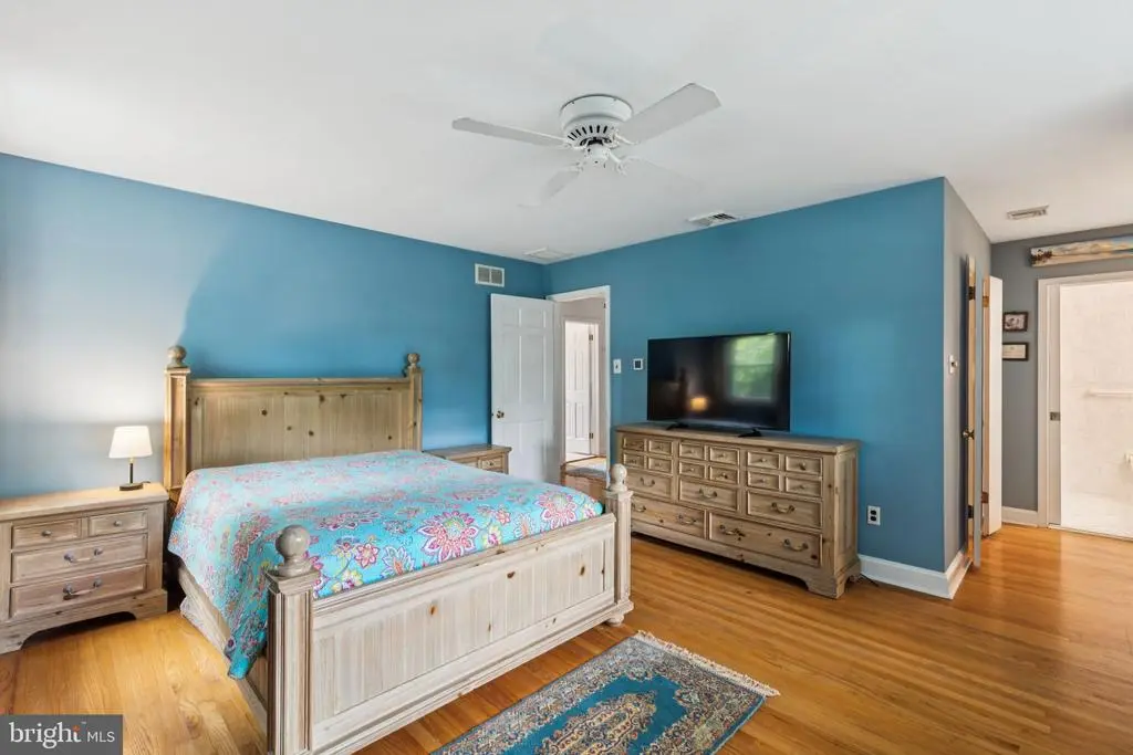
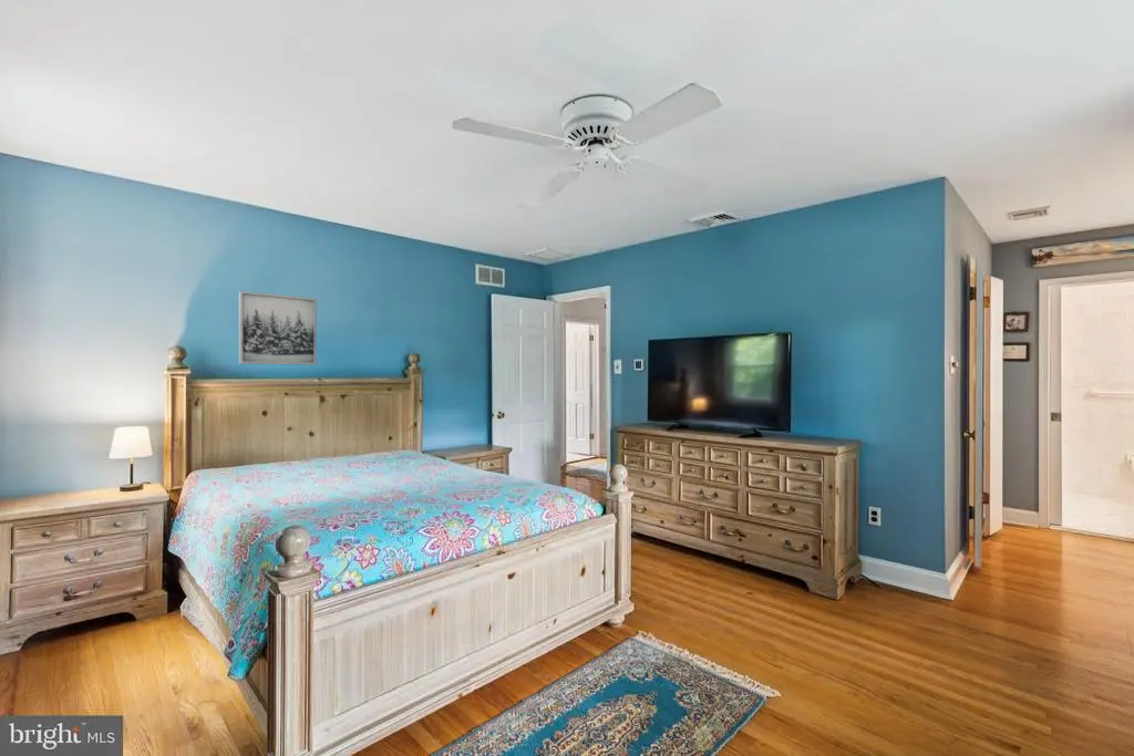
+ wall art [238,290,318,366]
